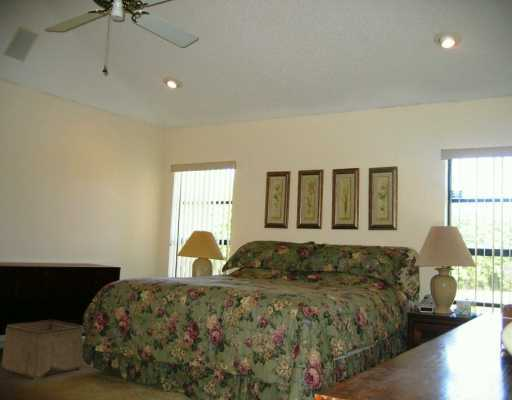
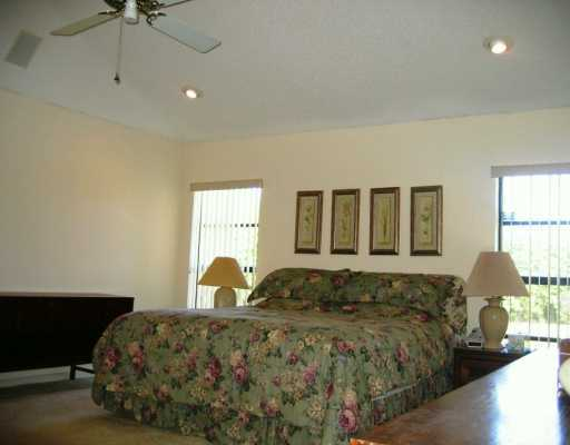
- storage bin [1,319,85,380]
